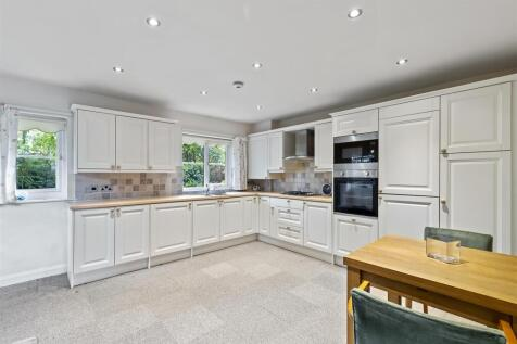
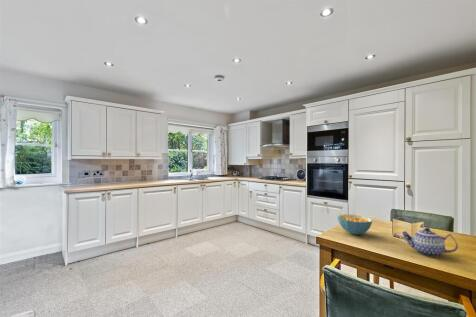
+ cereal bowl [337,213,373,236]
+ teapot [401,226,459,258]
